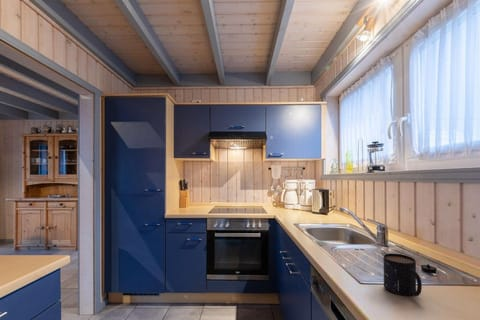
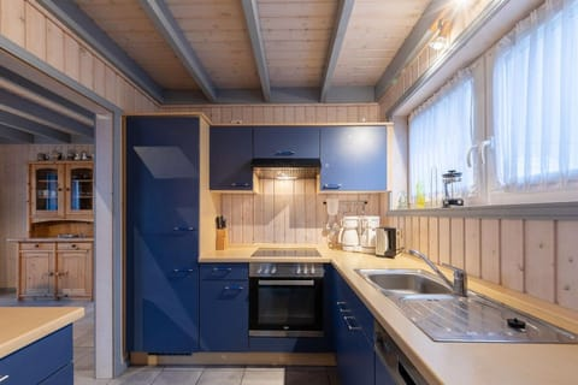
- mug [383,252,423,297]
